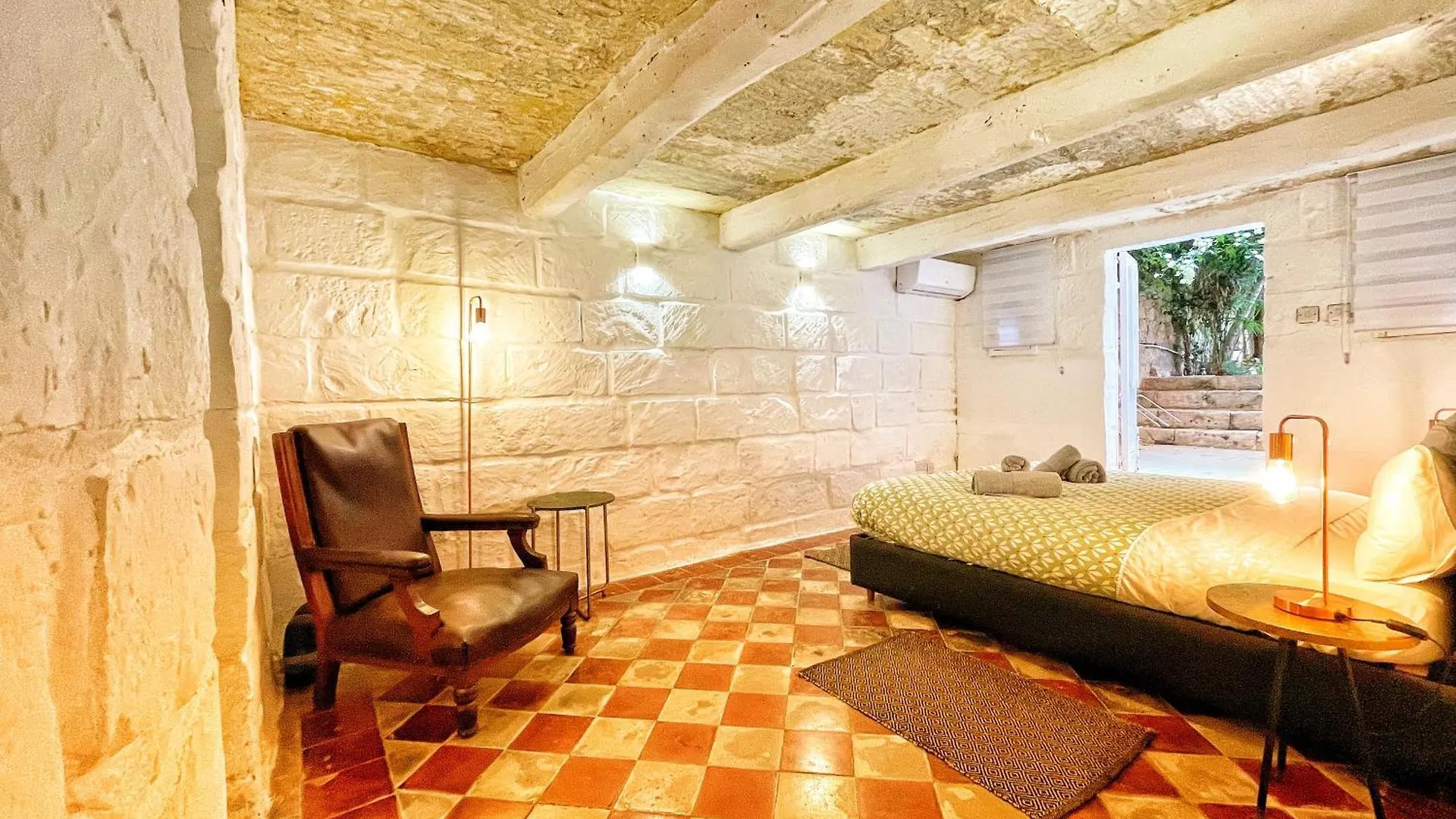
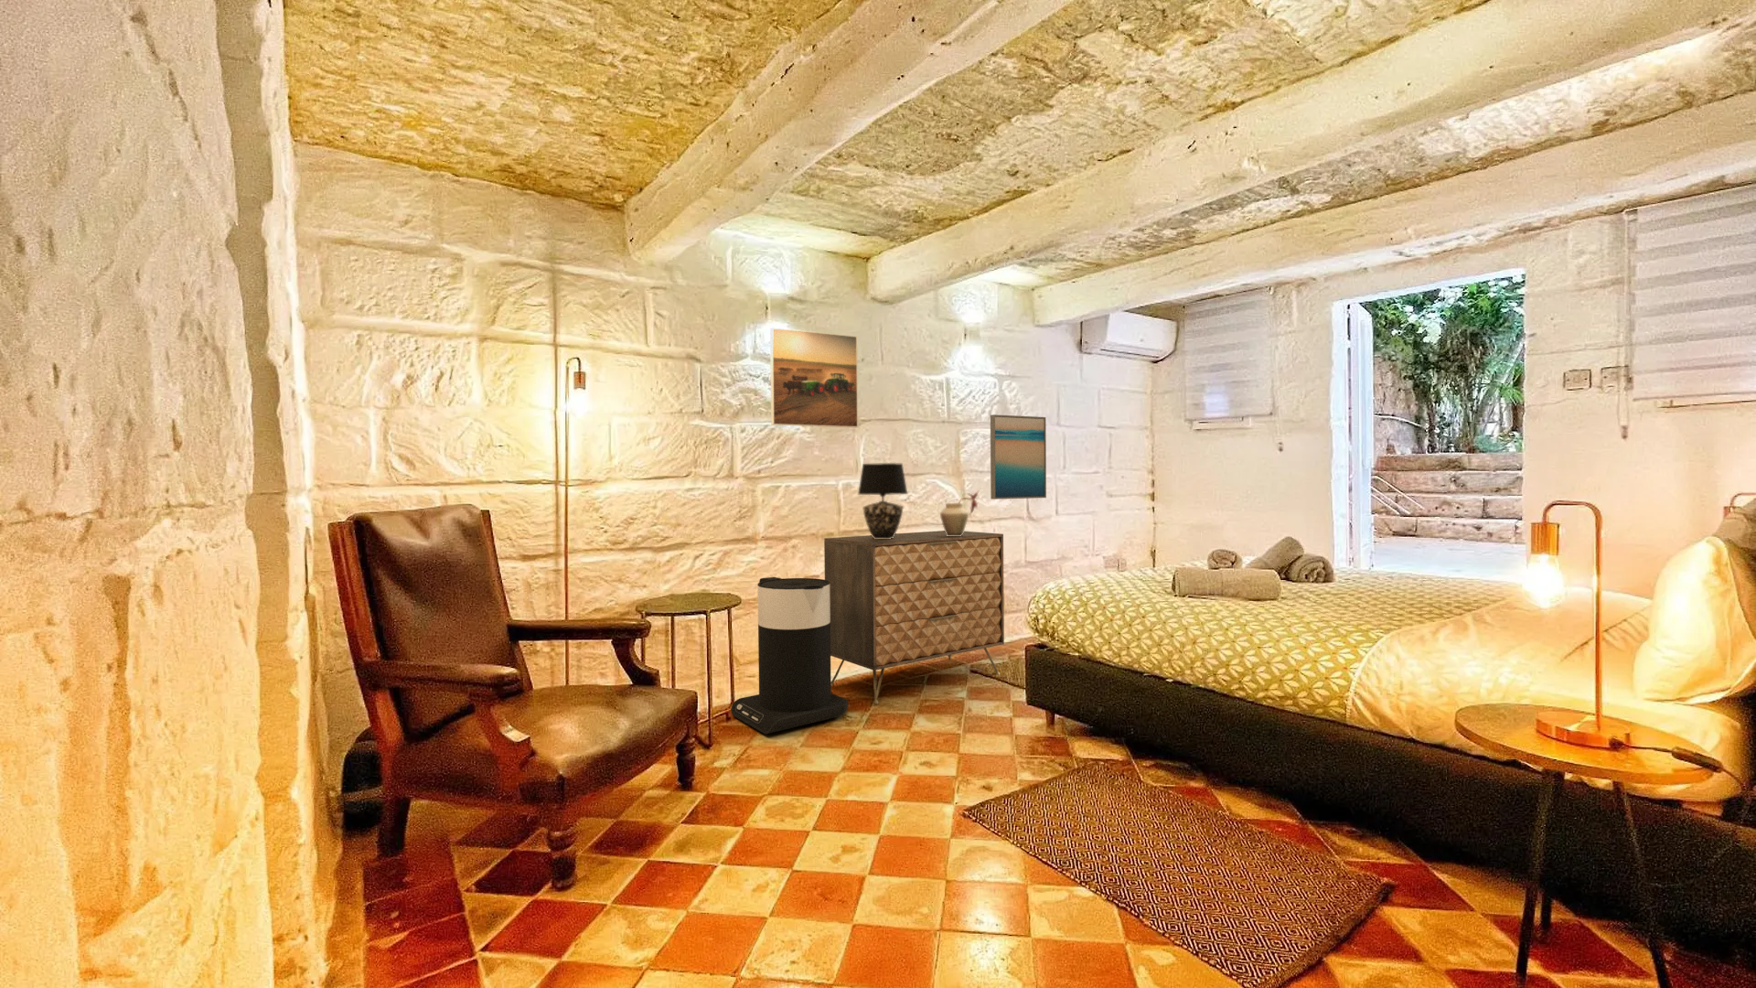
+ wall art [990,414,1047,501]
+ trash can [730,577,849,735]
+ table lamp [857,462,909,539]
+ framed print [769,327,859,428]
+ dresser [823,530,1005,705]
+ vase [940,490,979,536]
